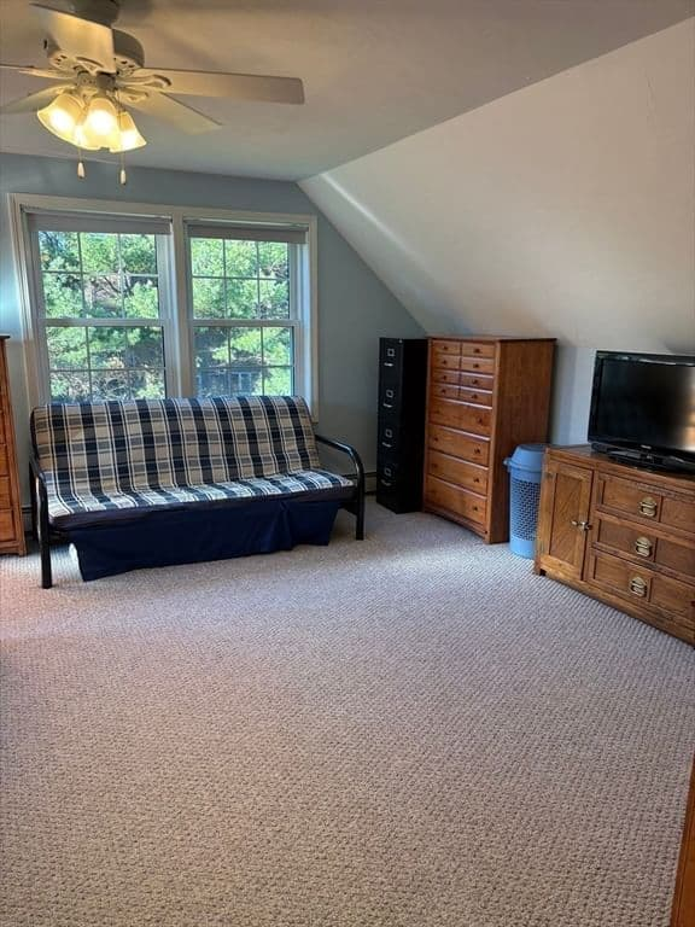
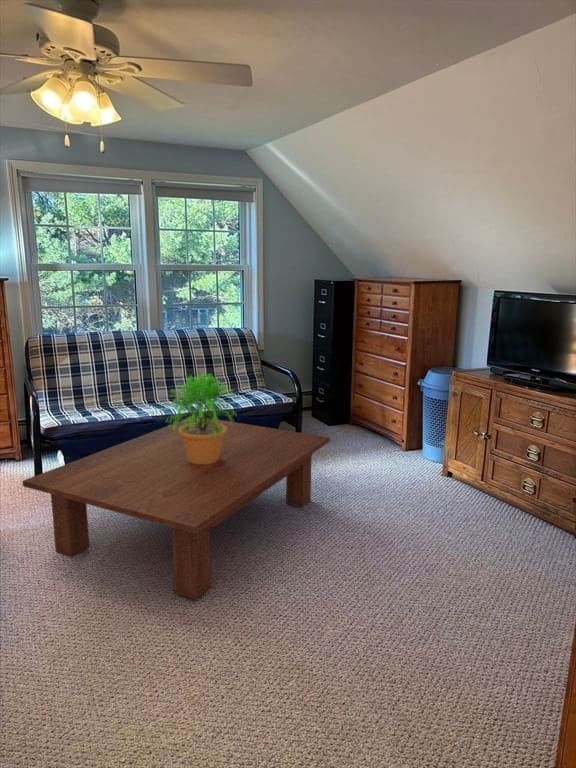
+ coffee table [21,416,331,601]
+ potted plant [163,371,238,464]
